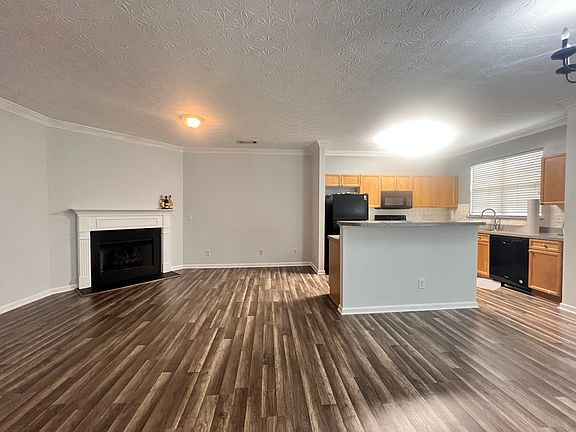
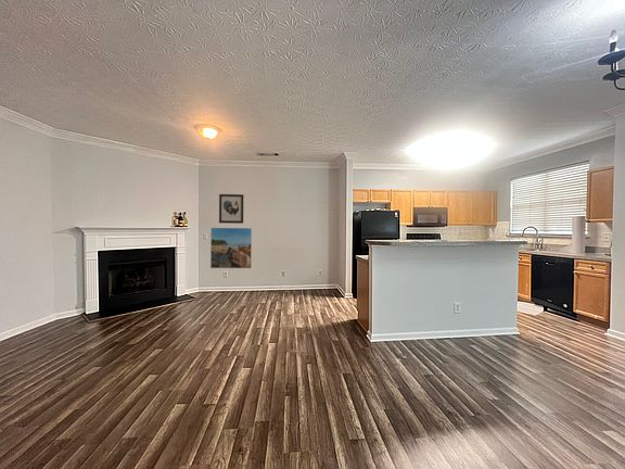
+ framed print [209,227,253,269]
+ wall art [218,193,244,225]
